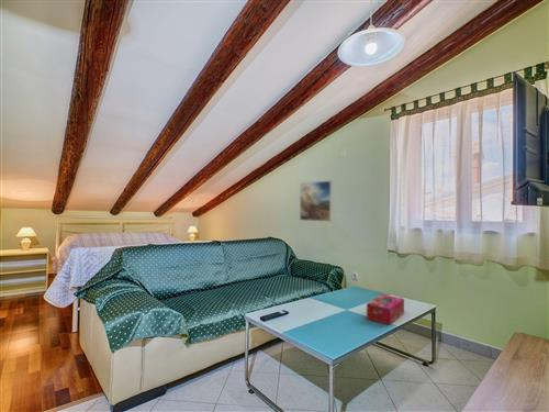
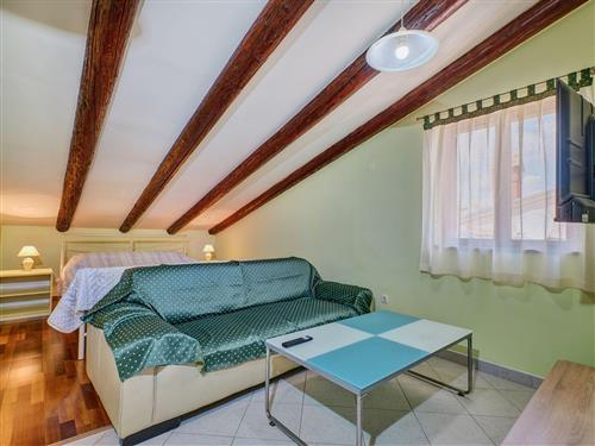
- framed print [299,180,333,223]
- tissue box [366,293,405,326]
